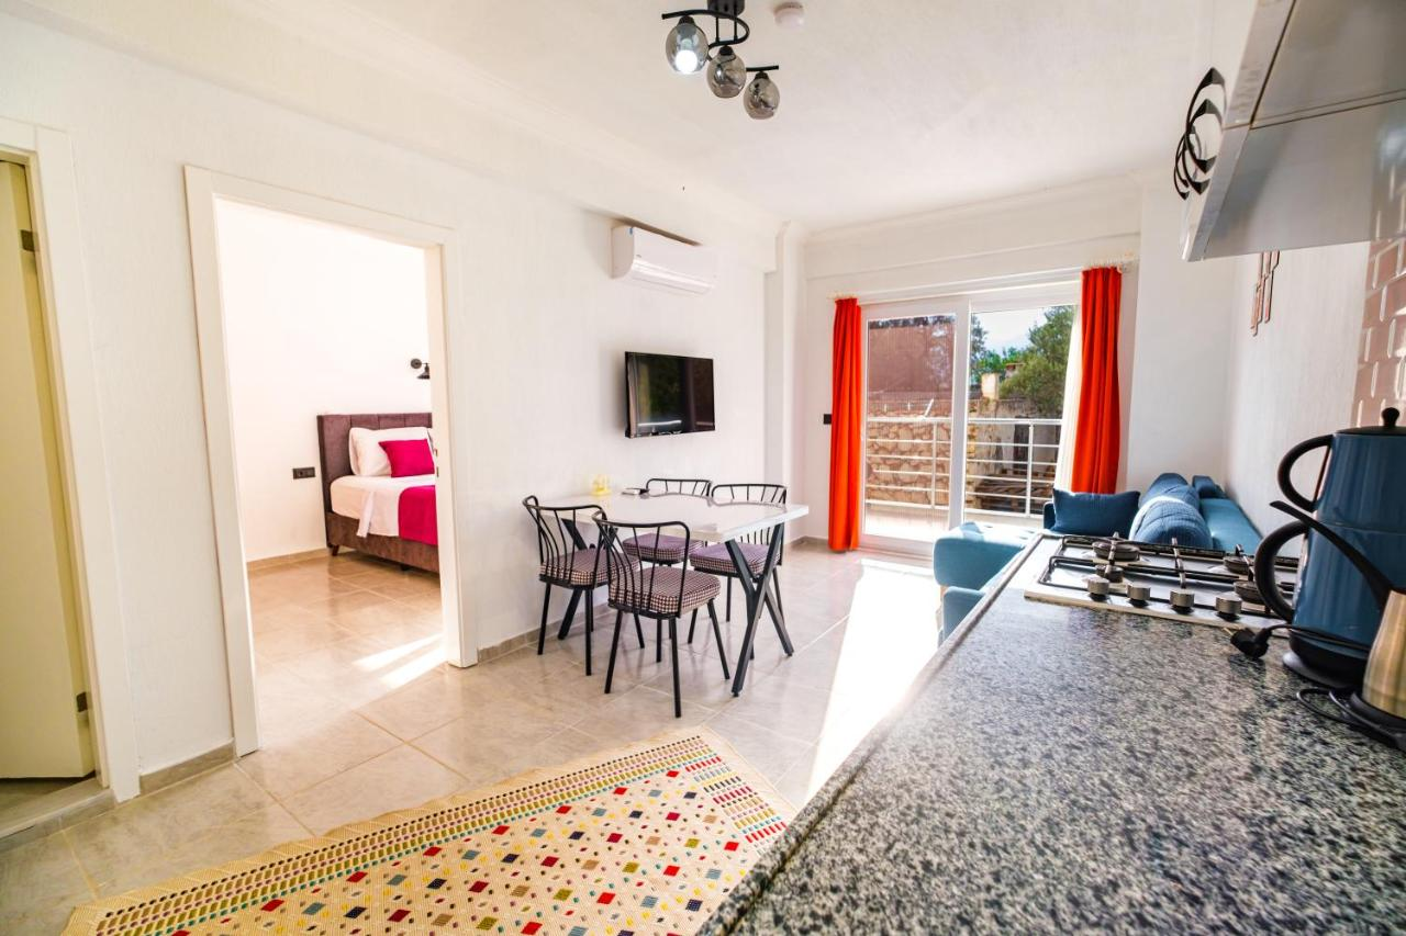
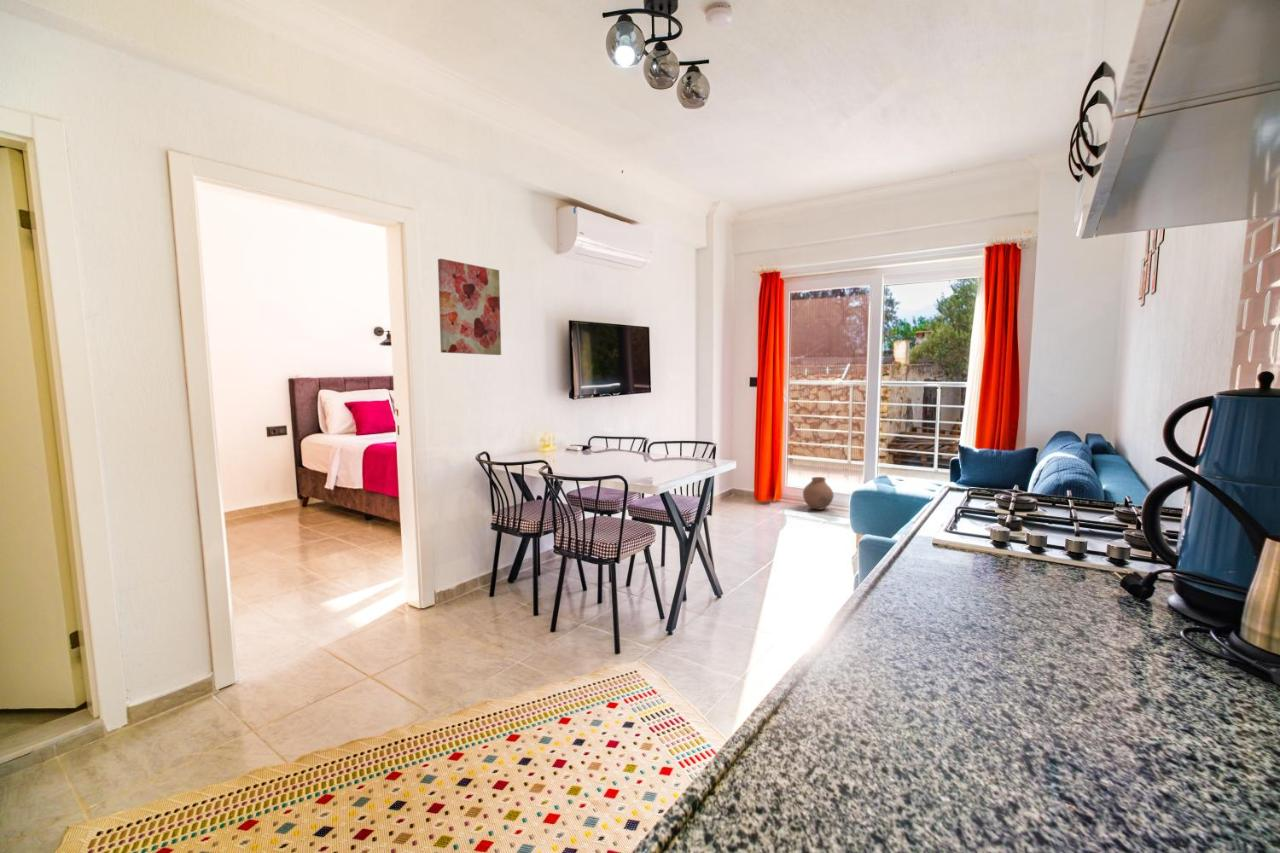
+ vase [802,476,835,511]
+ wall art [437,258,502,356]
